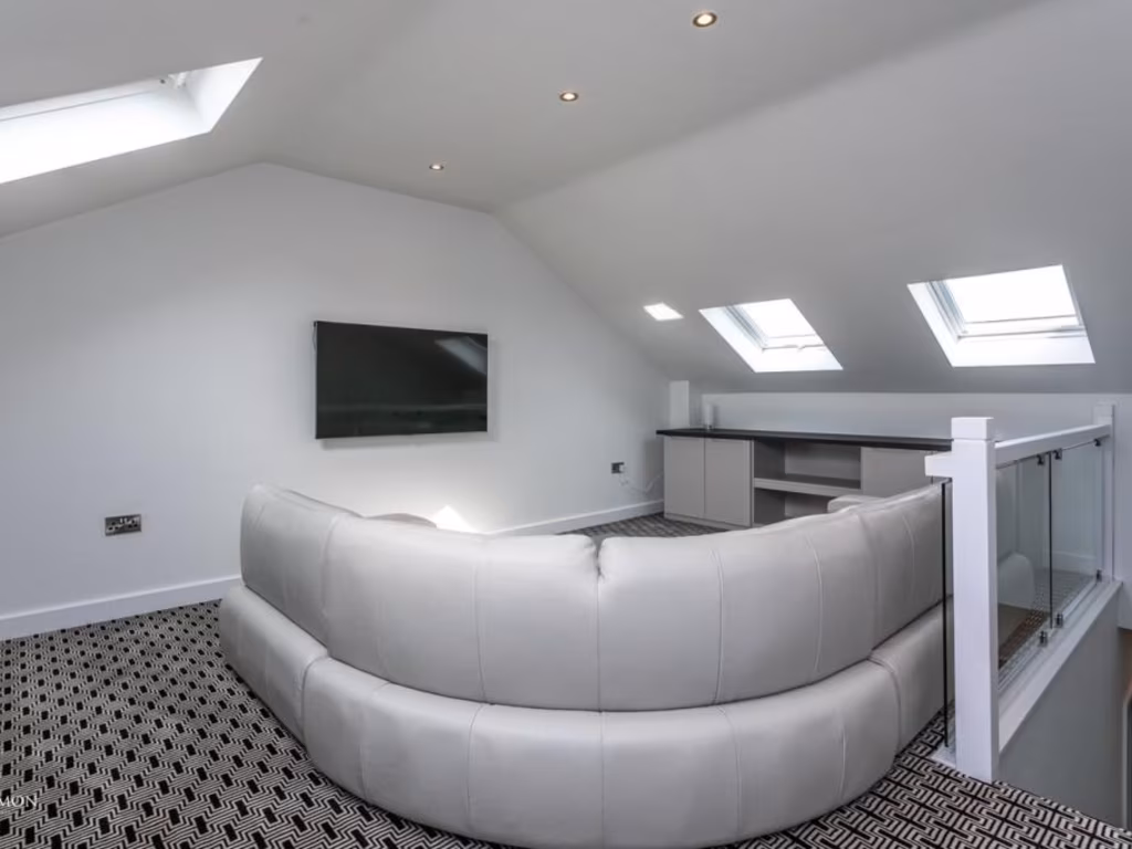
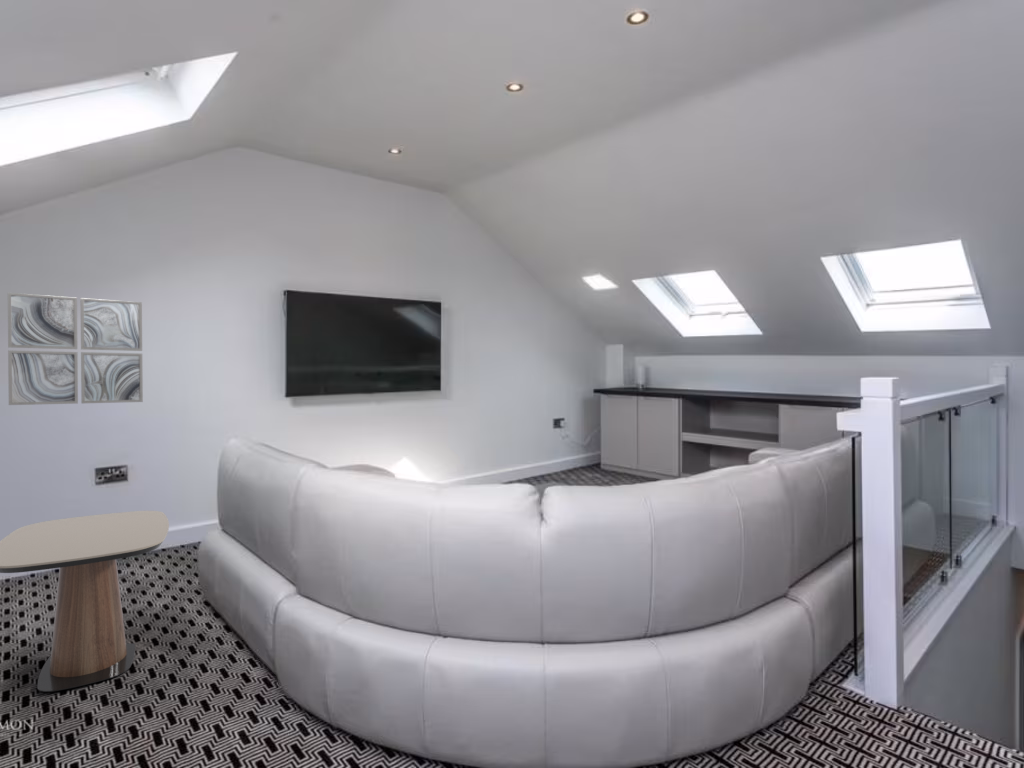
+ wall art [7,292,144,406]
+ side table [0,510,170,693]
